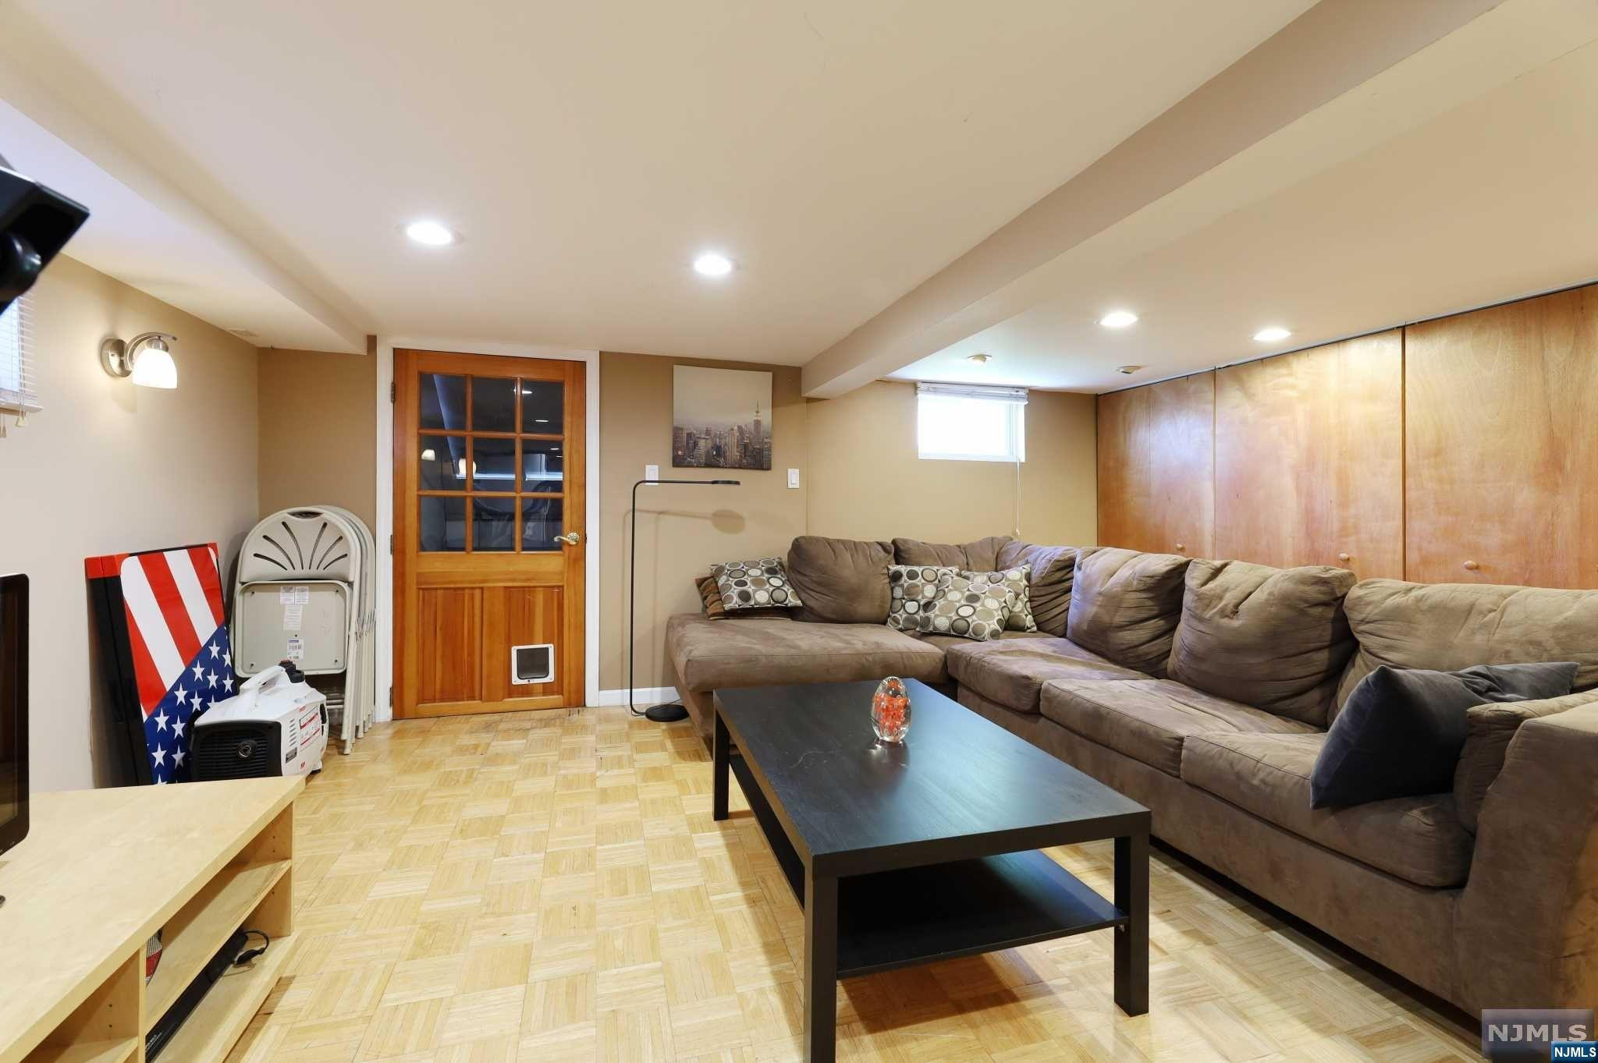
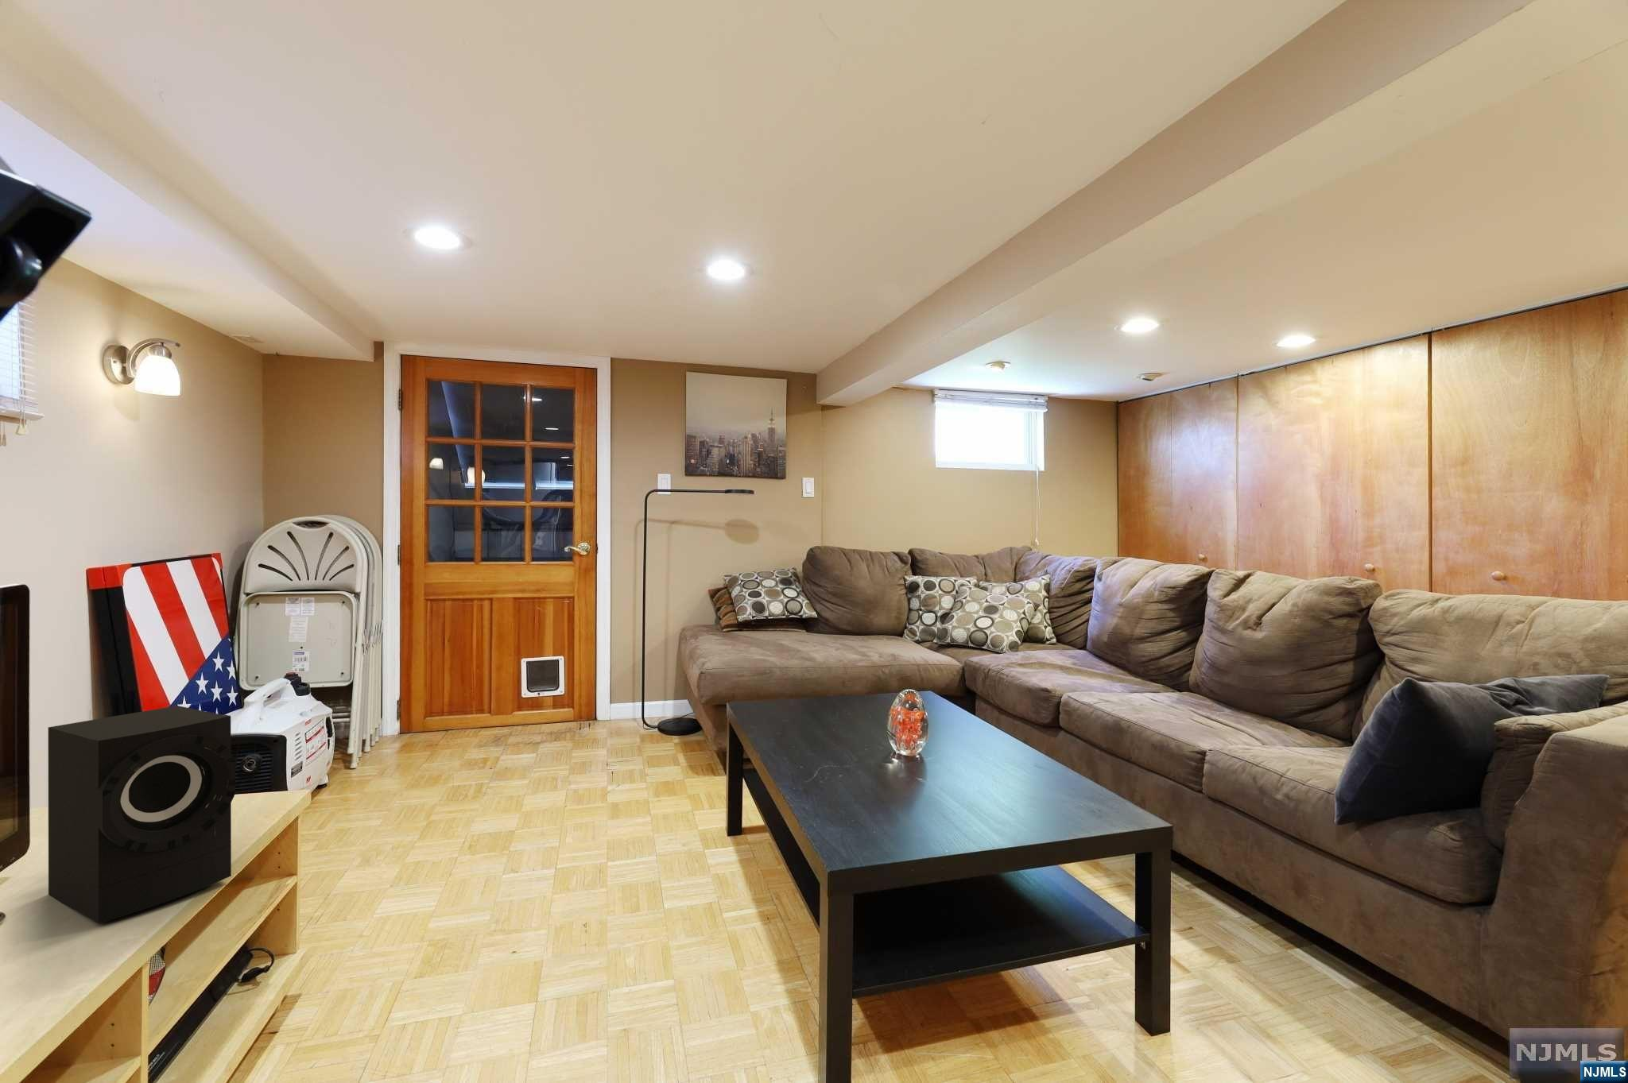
+ speaker [47,705,236,925]
